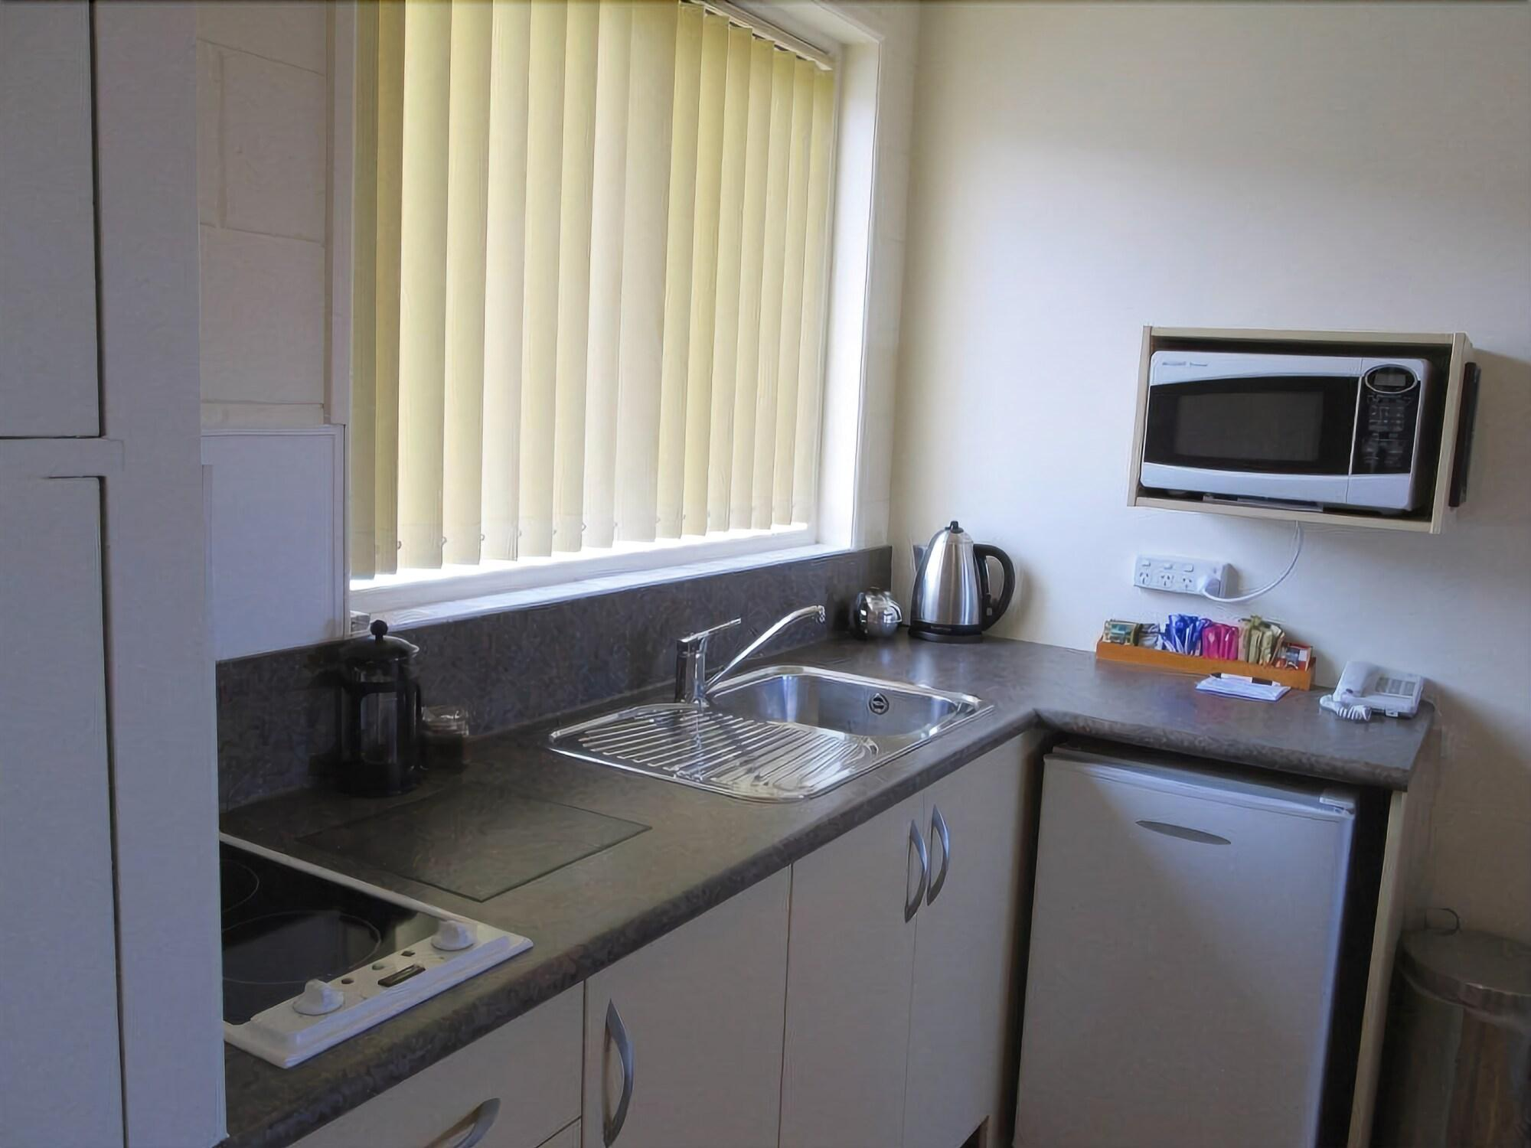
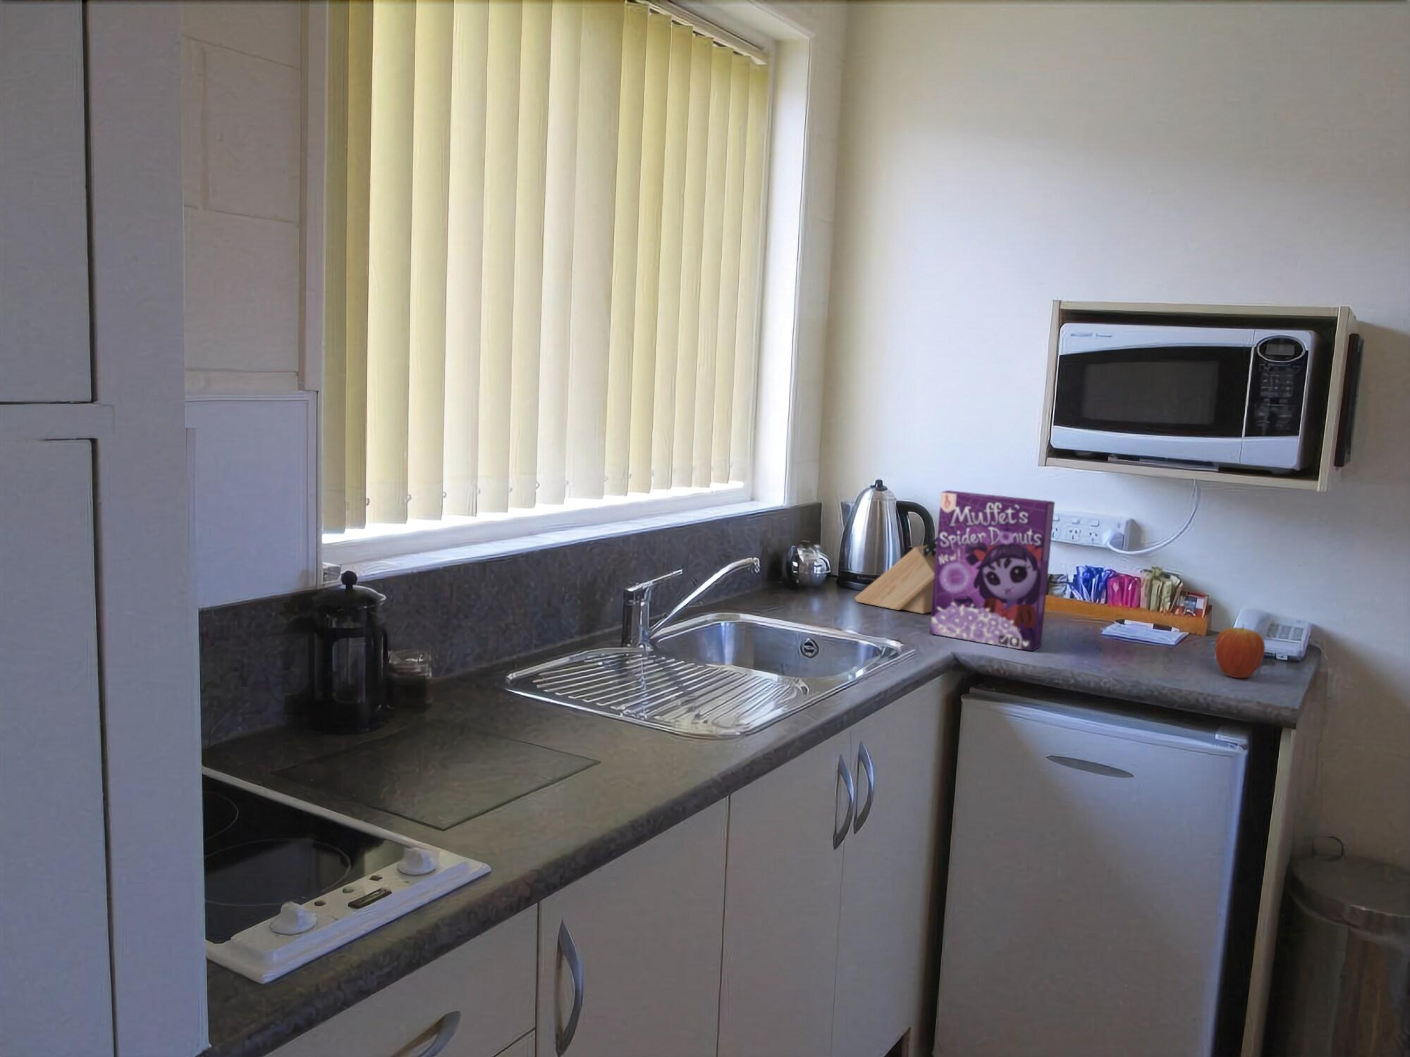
+ knife block [854,536,938,614]
+ cereal box [929,490,1056,652]
+ fruit [1213,624,1266,678]
